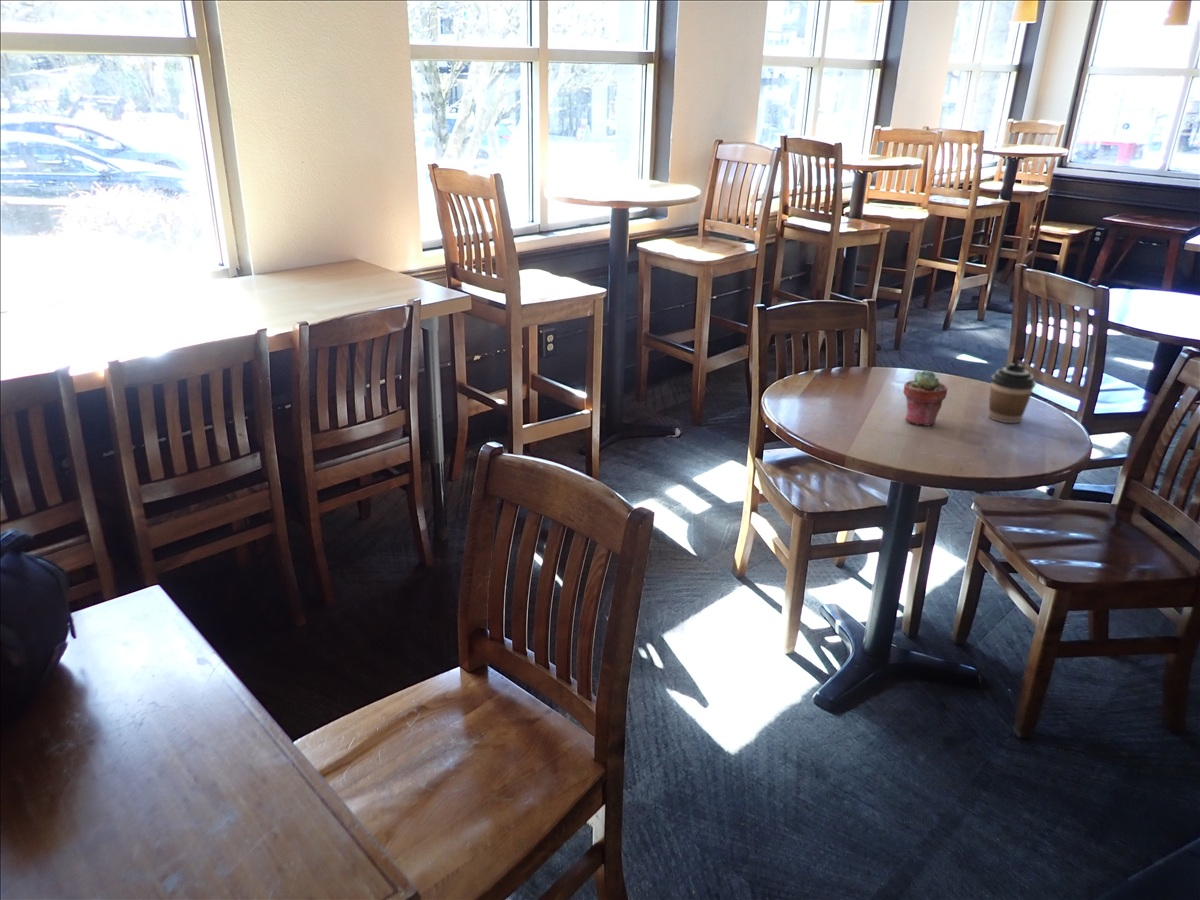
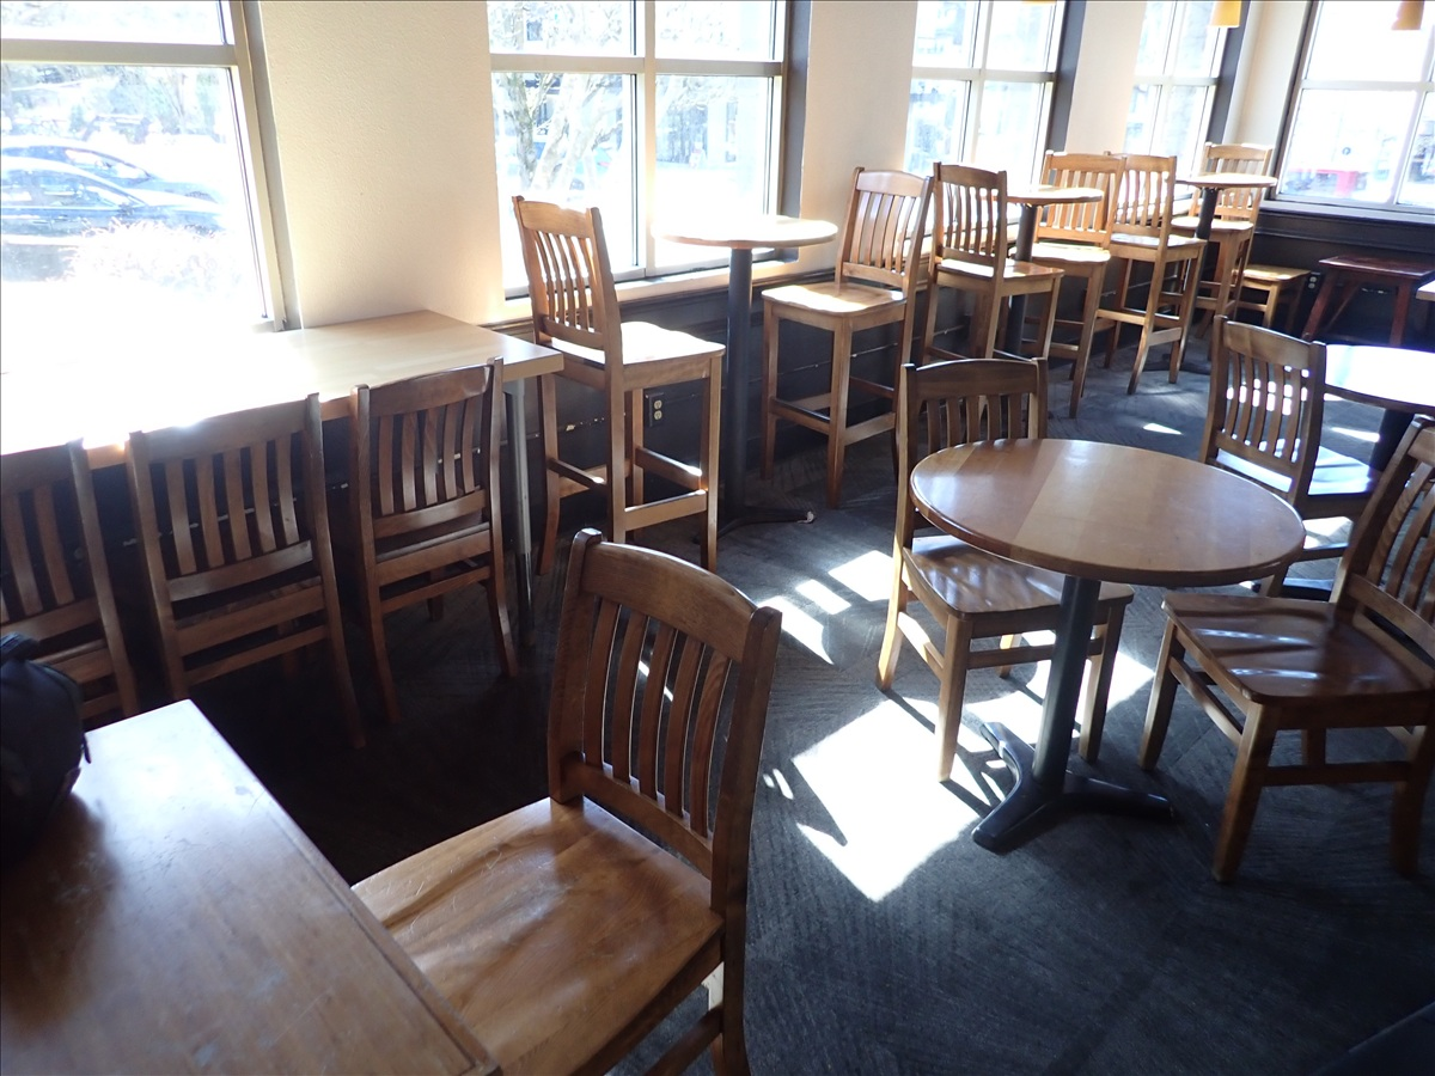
- potted succulent [902,369,948,427]
- coffee cup [988,363,1037,424]
